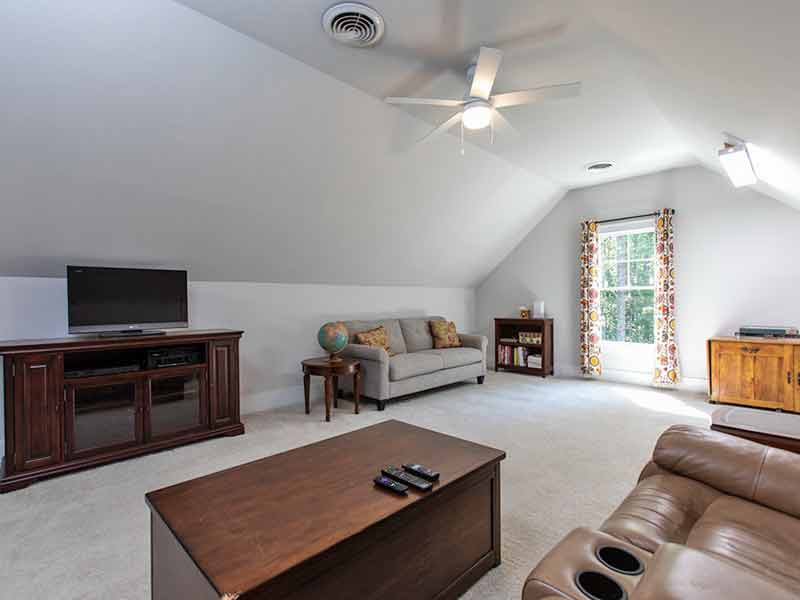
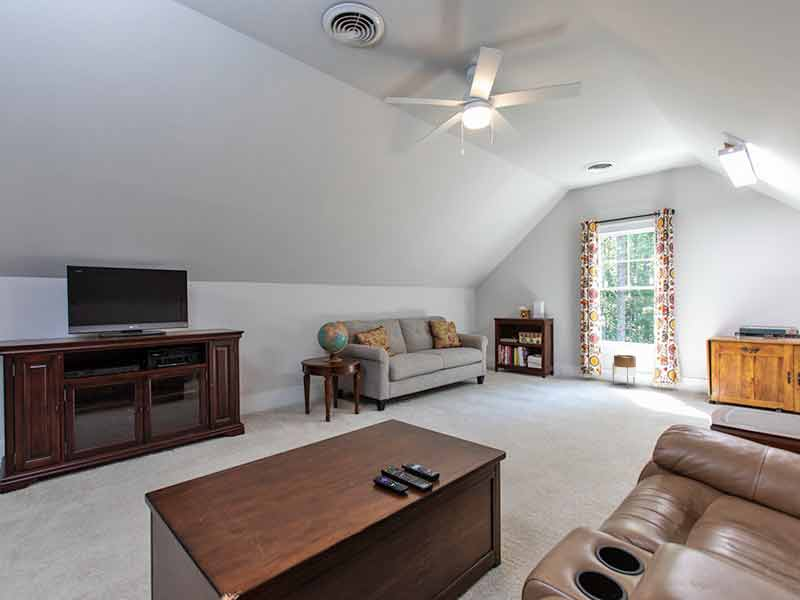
+ planter [612,354,637,388]
